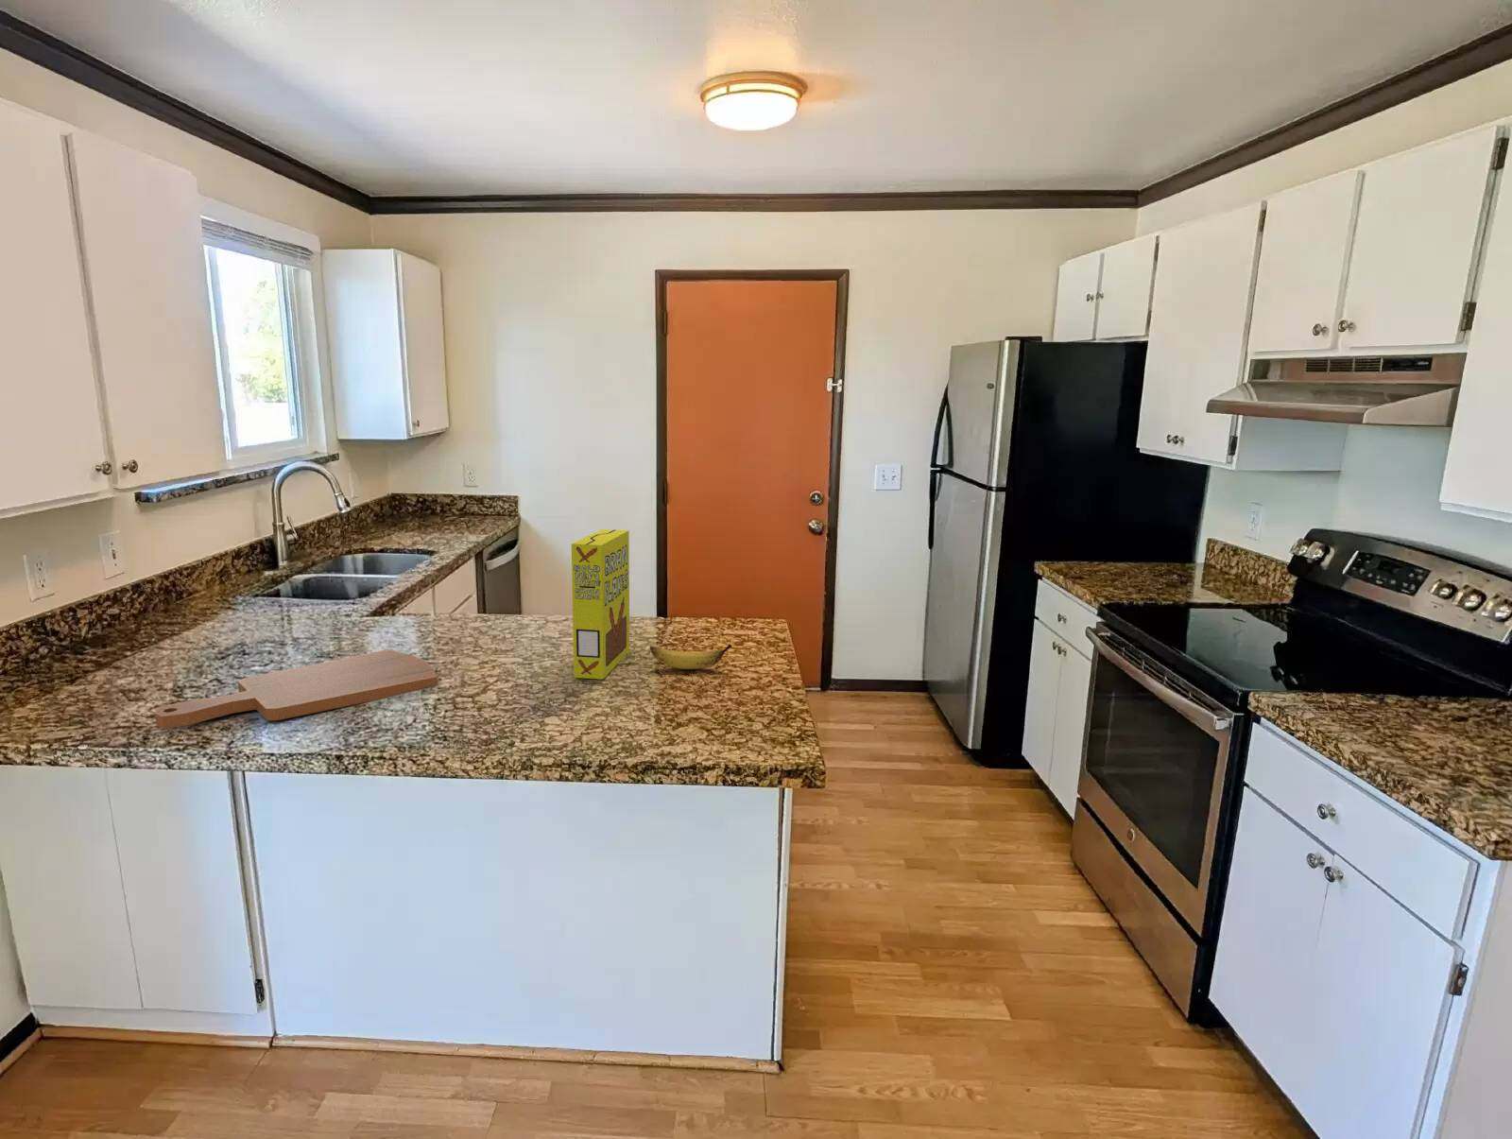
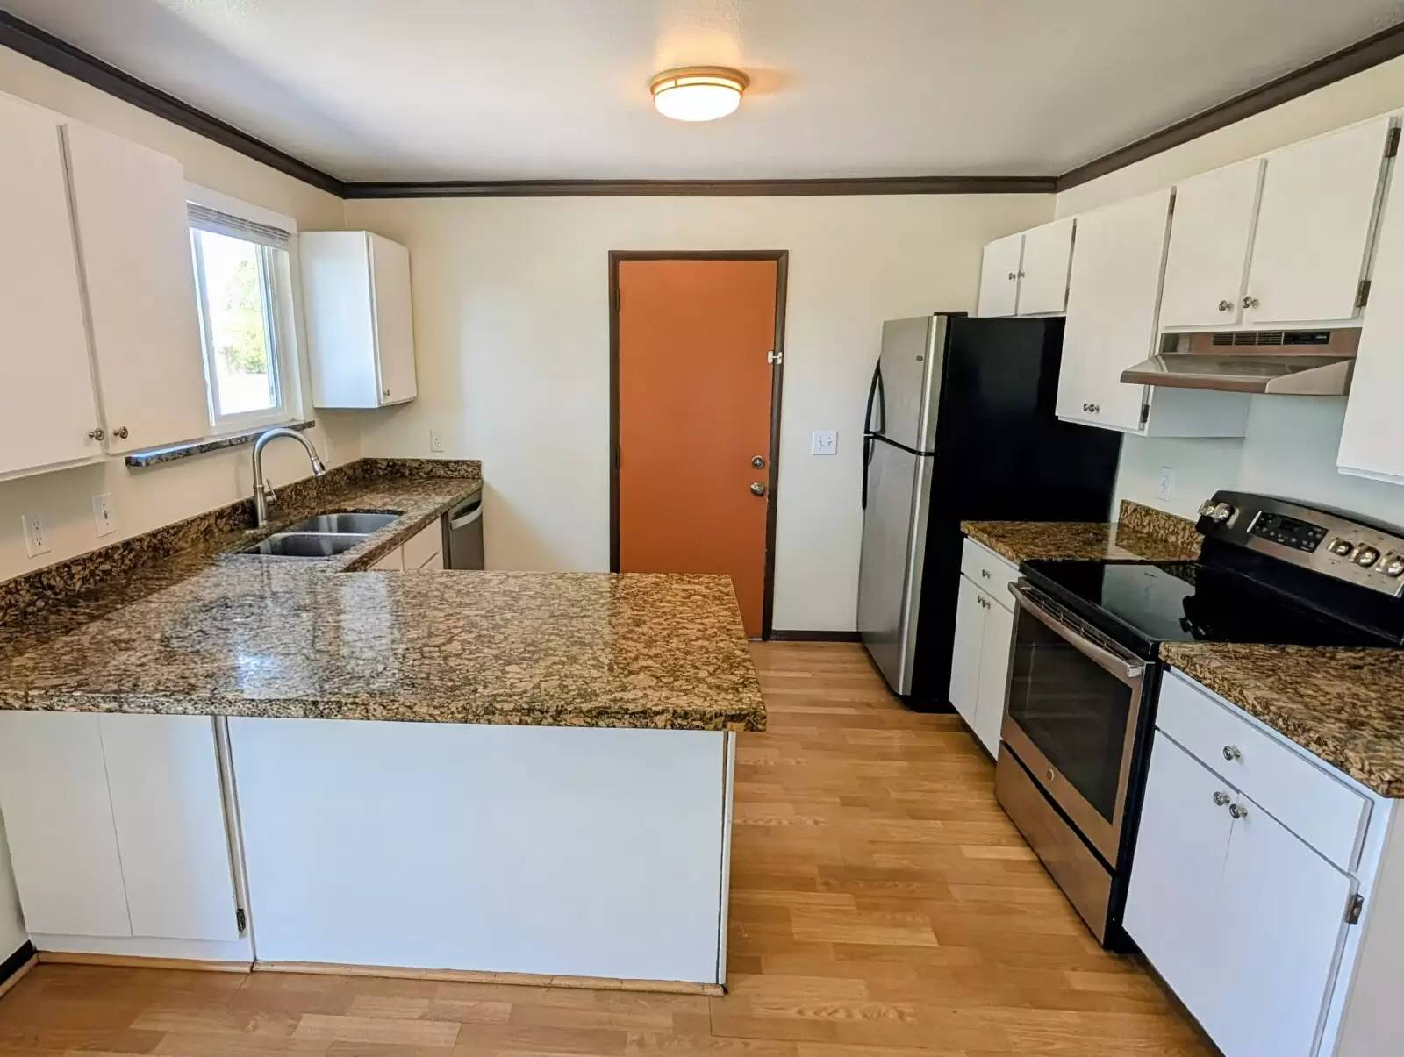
- cutting board [154,648,439,730]
- banana [648,642,732,670]
- cereal box [571,529,630,680]
